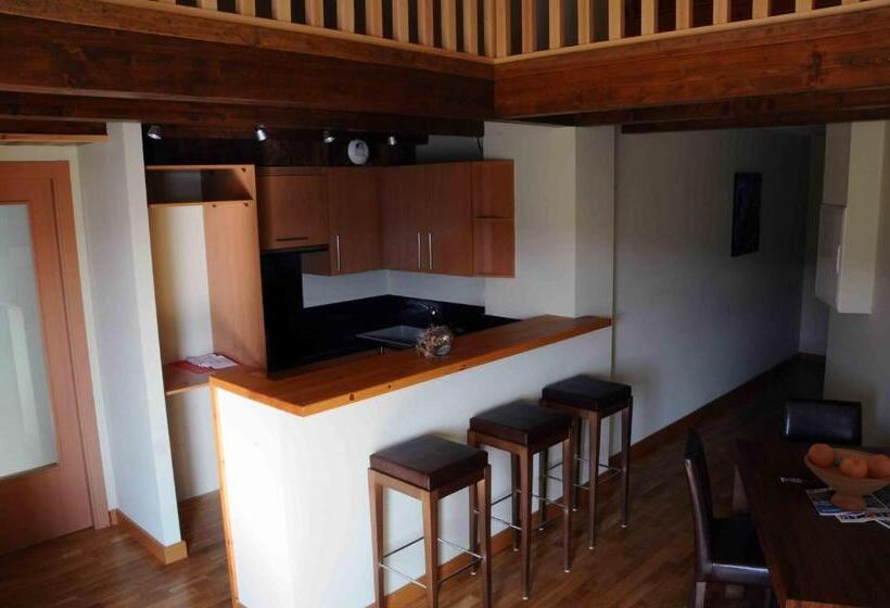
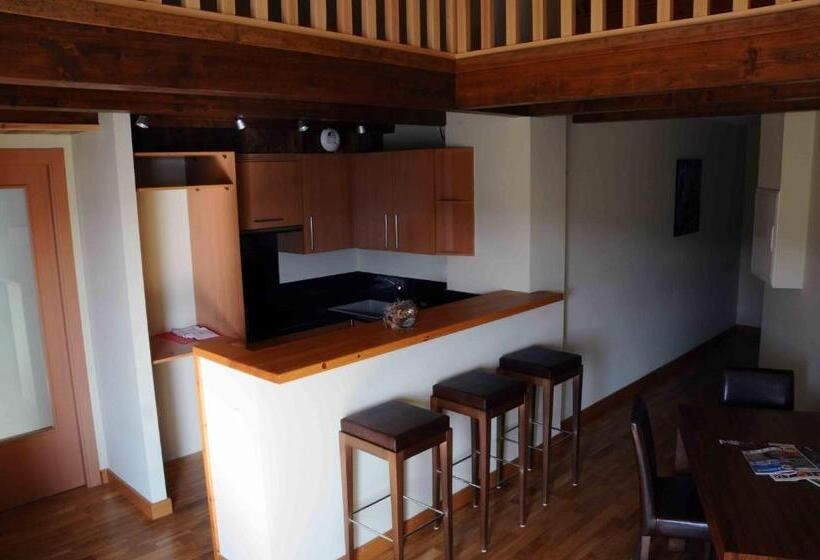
- fruit bowl [803,443,890,512]
